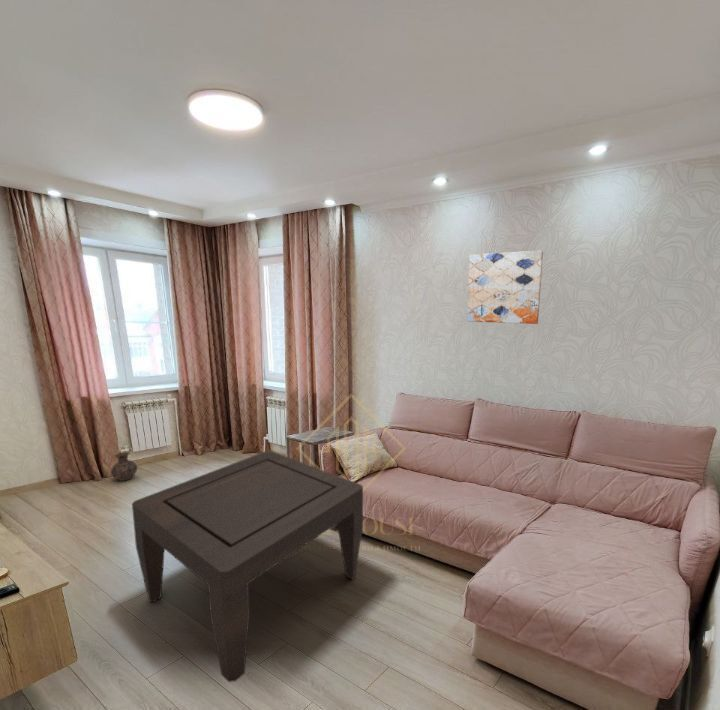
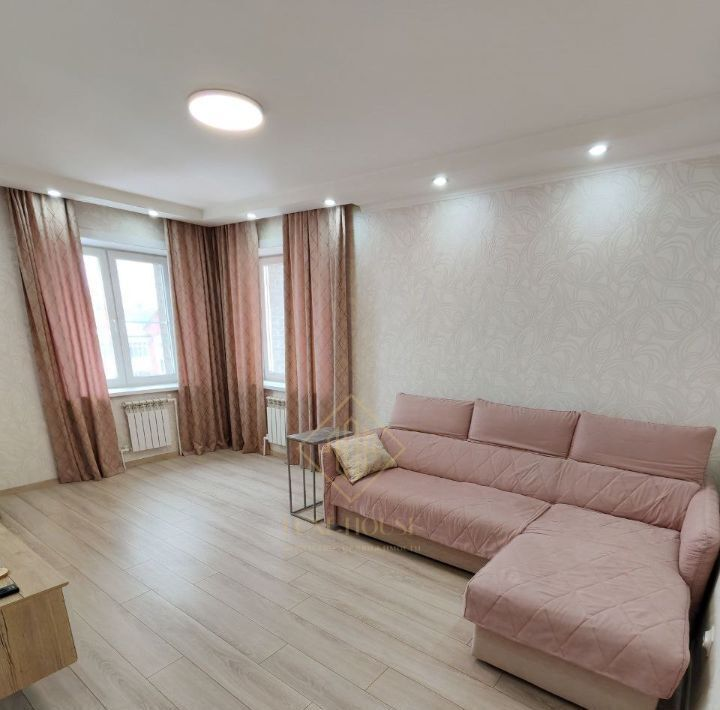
- ceramic jug [110,451,138,482]
- wall art [466,249,544,325]
- coffee table [131,450,364,683]
